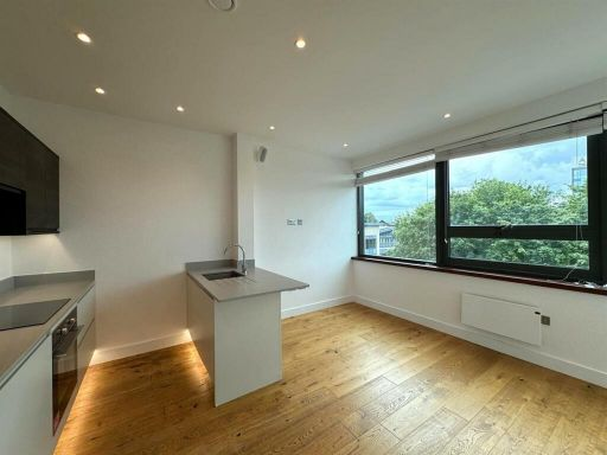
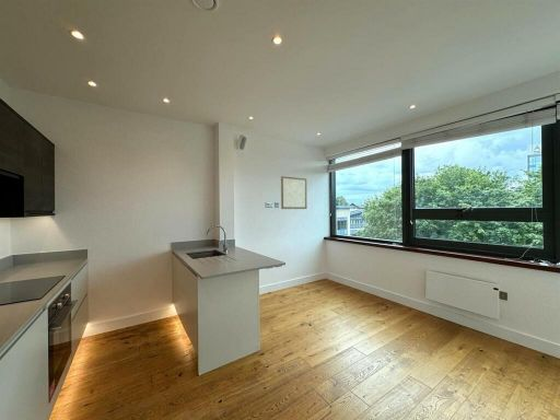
+ wall art [280,175,308,210]
